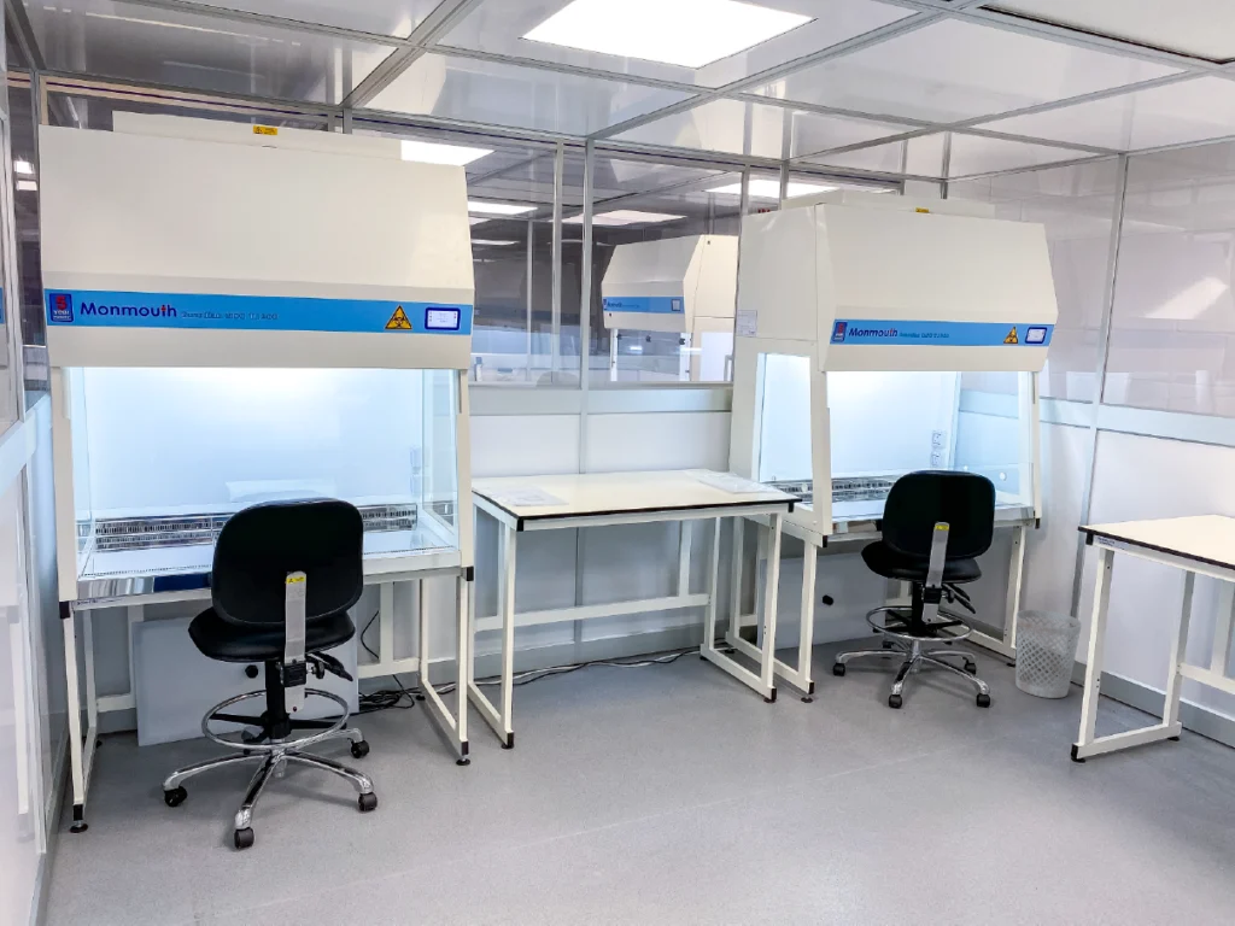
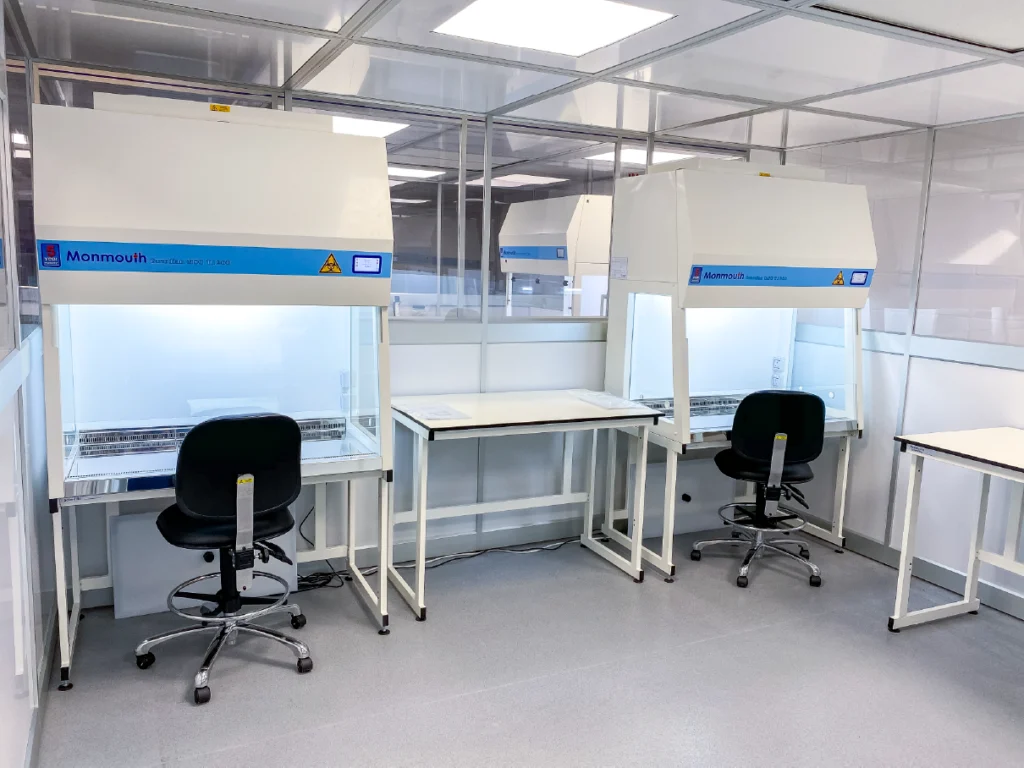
- wastebasket [1014,609,1083,699]
